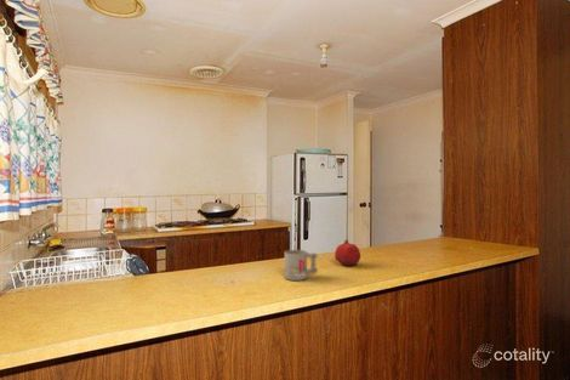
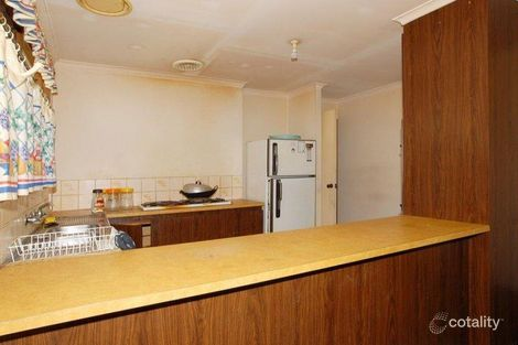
- mug [284,249,319,282]
- fruit [334,239,361,267]
